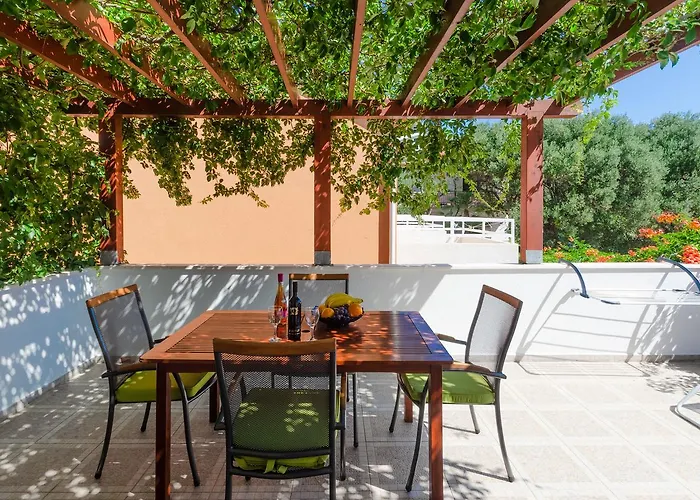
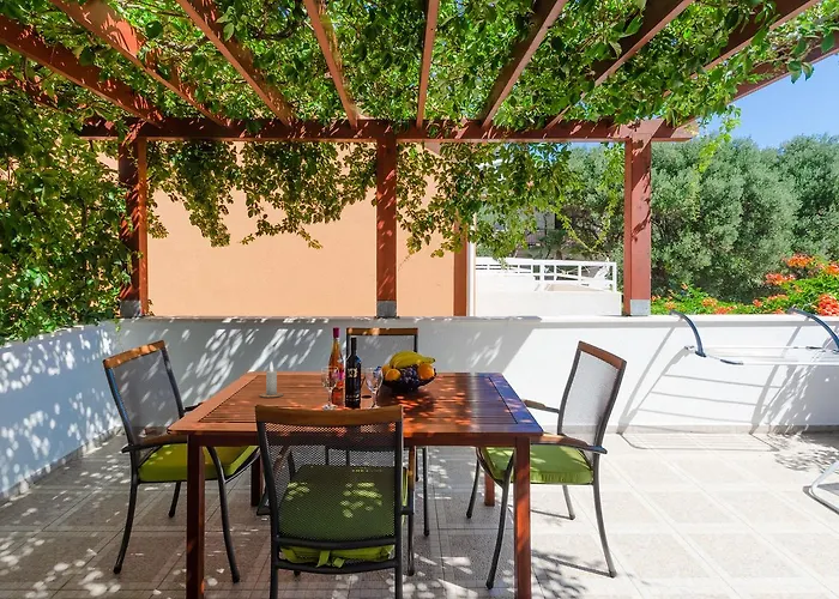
+ candle [259,361,284,398]
